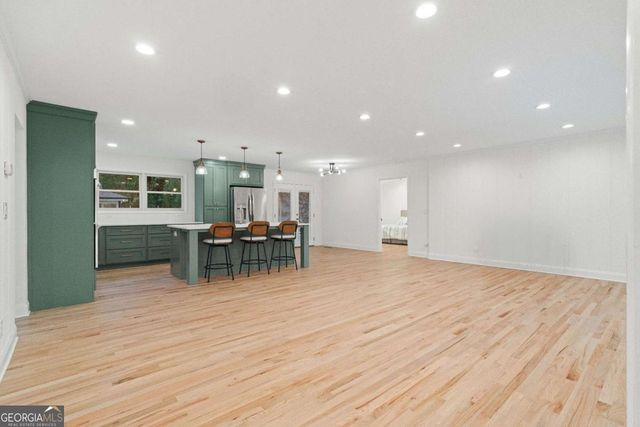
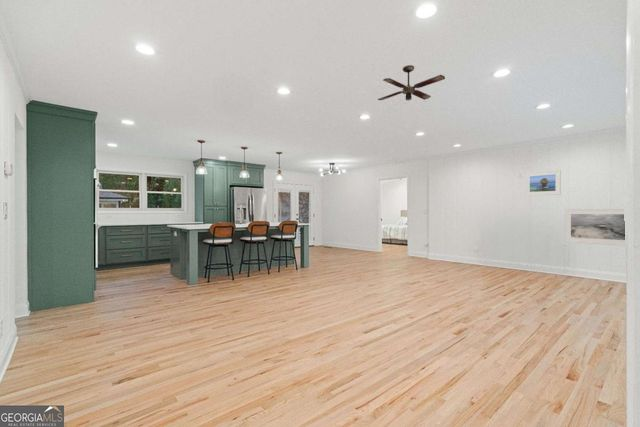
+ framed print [563,208,626,247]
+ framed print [524,169,562,197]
+ ceiling fan [377,64,446,101]
